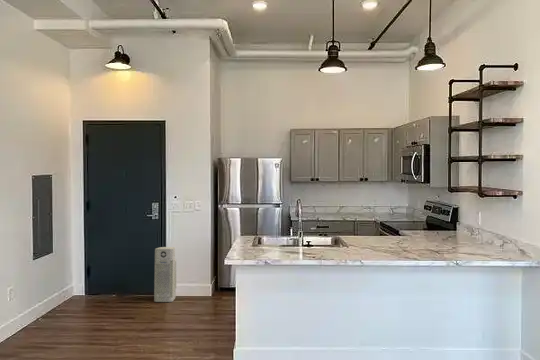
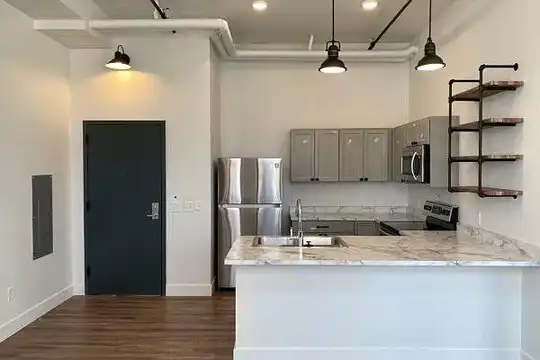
- air purifier [153,246,177,303]
